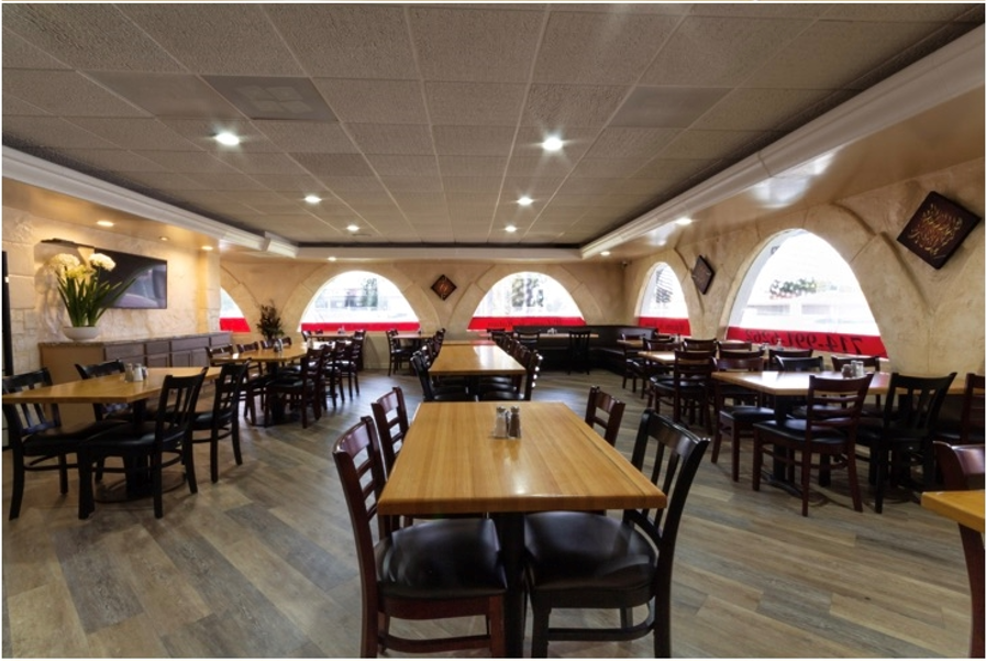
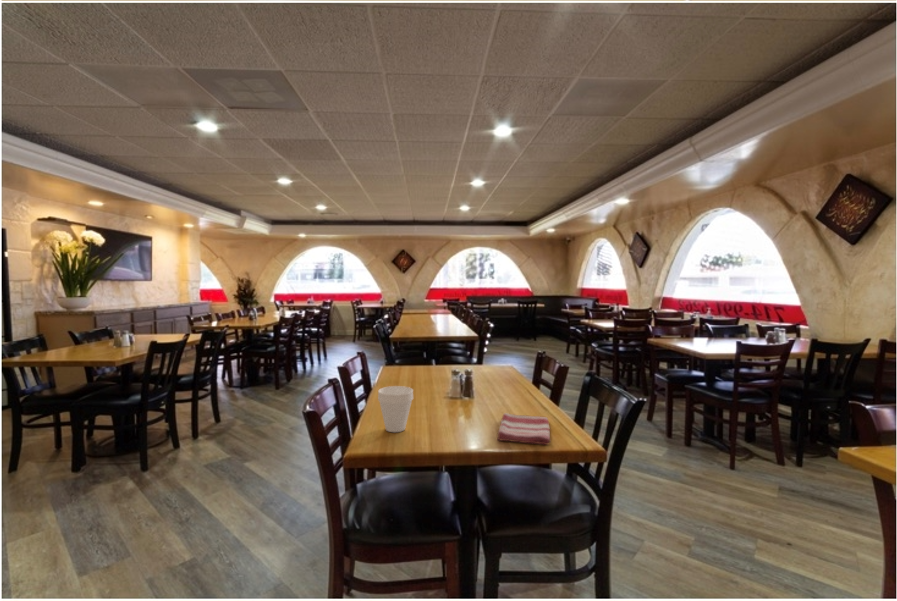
+ cup [377,385,414,433]
+ dish towel [496,412,551,446]
